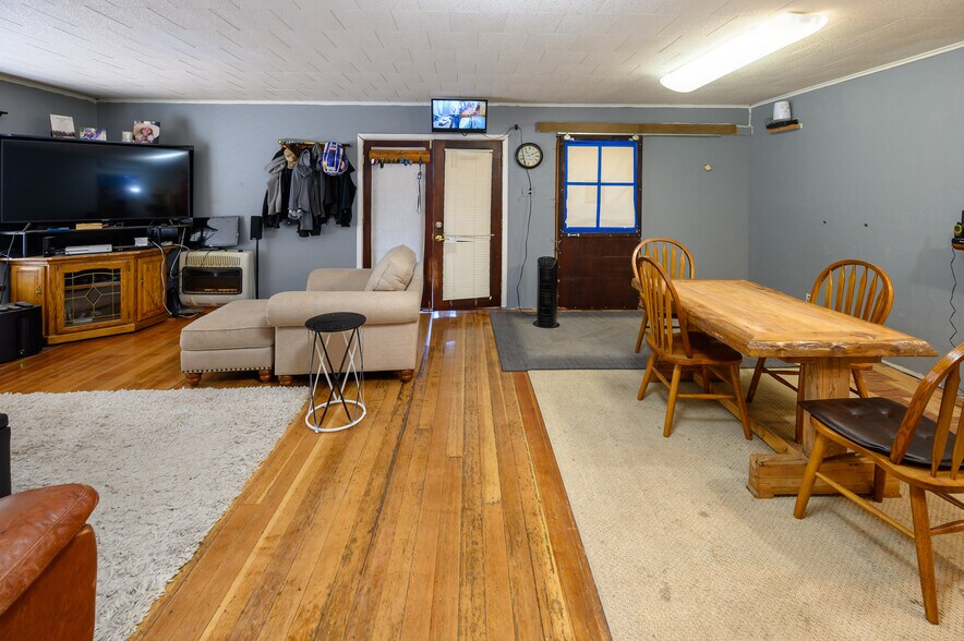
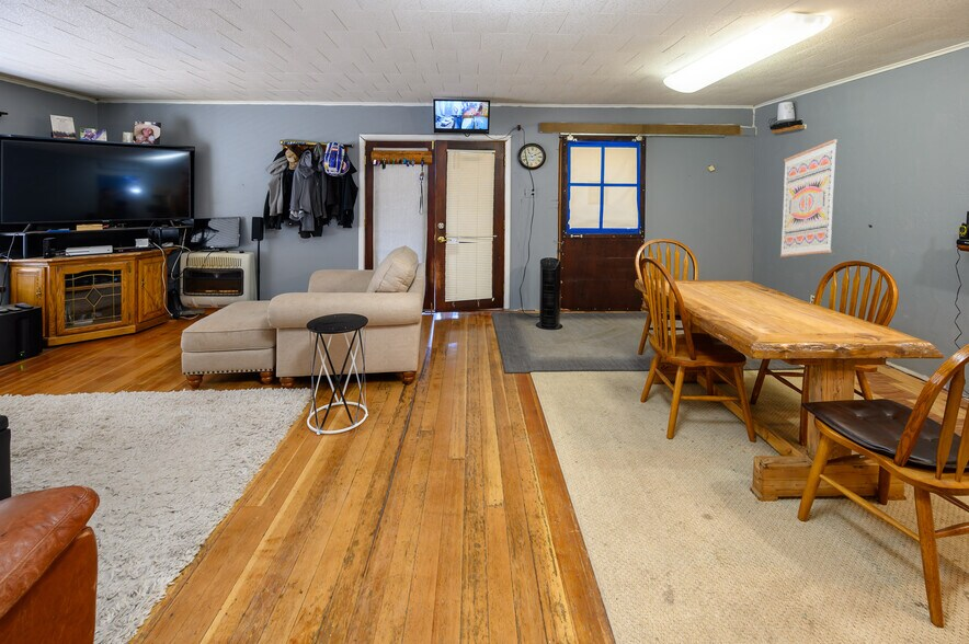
+ wall art [779,138,839,258]
